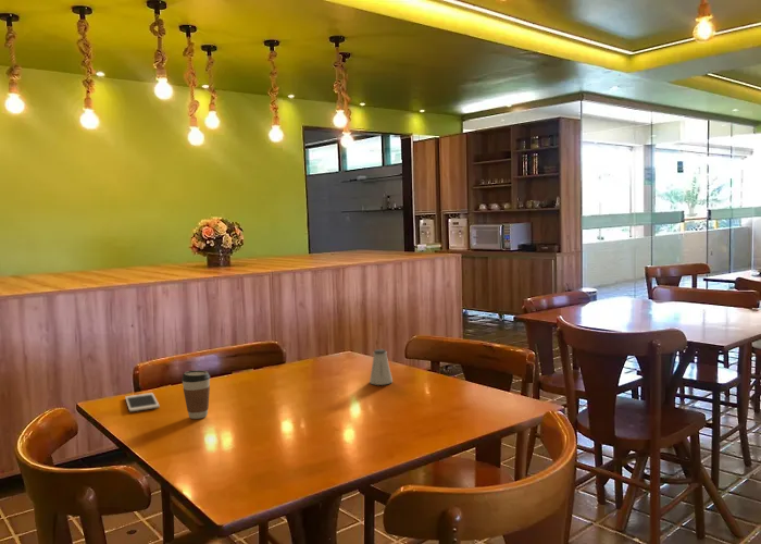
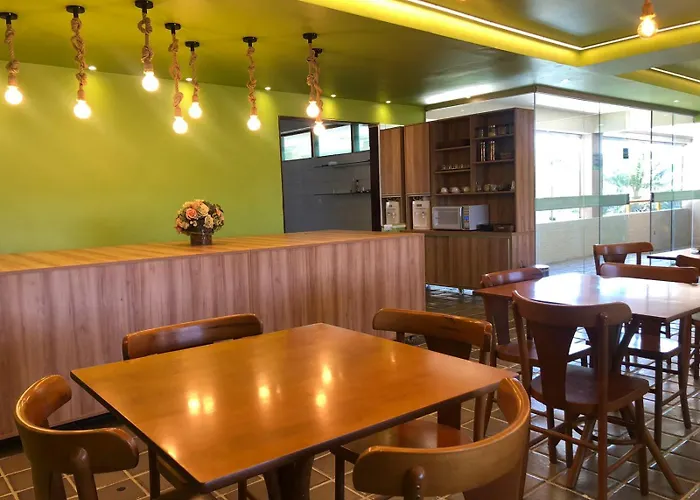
- saltshaker [369,348,394,386]
- coffee cup [180,369,211,420]
- cell phone [124,392,160,412]
